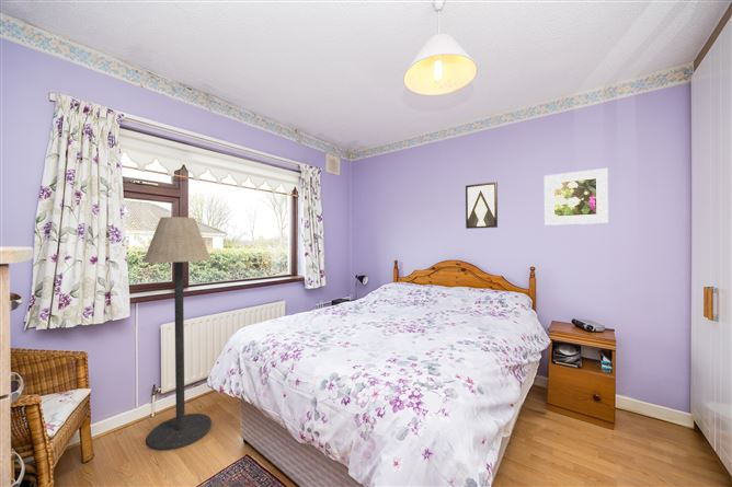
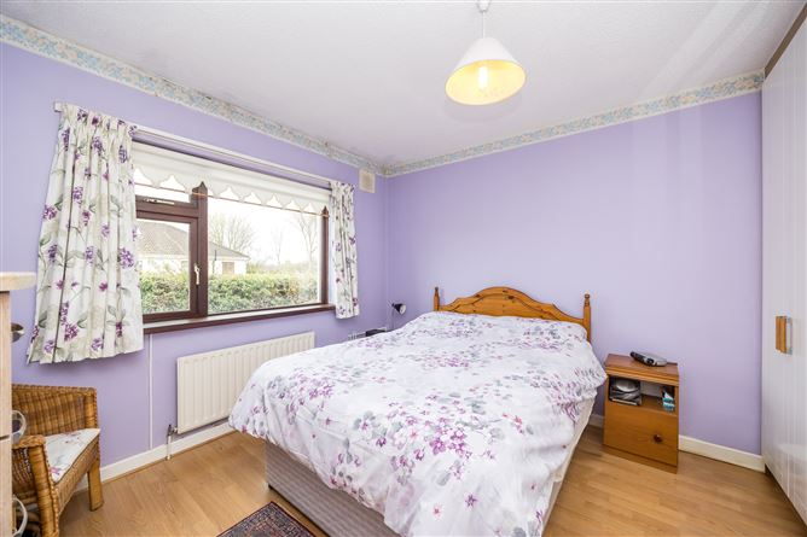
- wall art [465,181,499,230]
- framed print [544,167,609,227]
- floor lamp [142,216,213,452]
